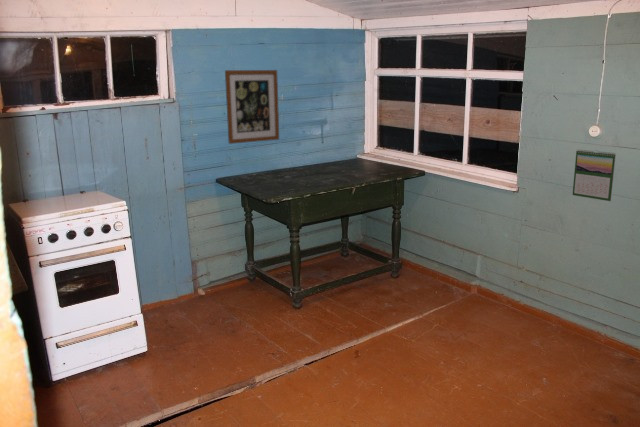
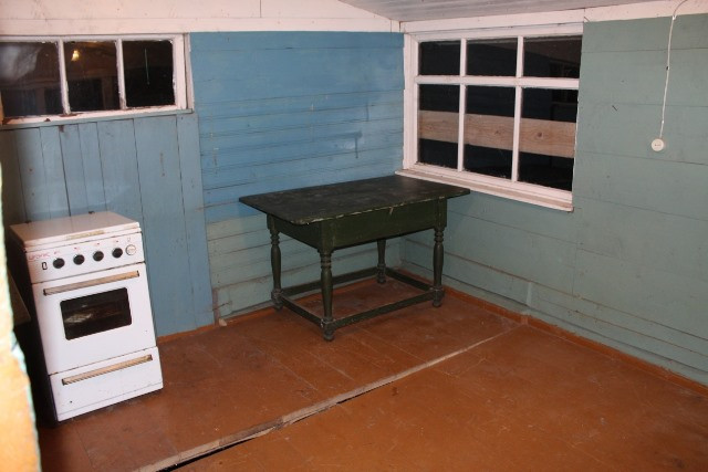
- calendar [572,149,617,202]
- wall art [224,69,280,145]
